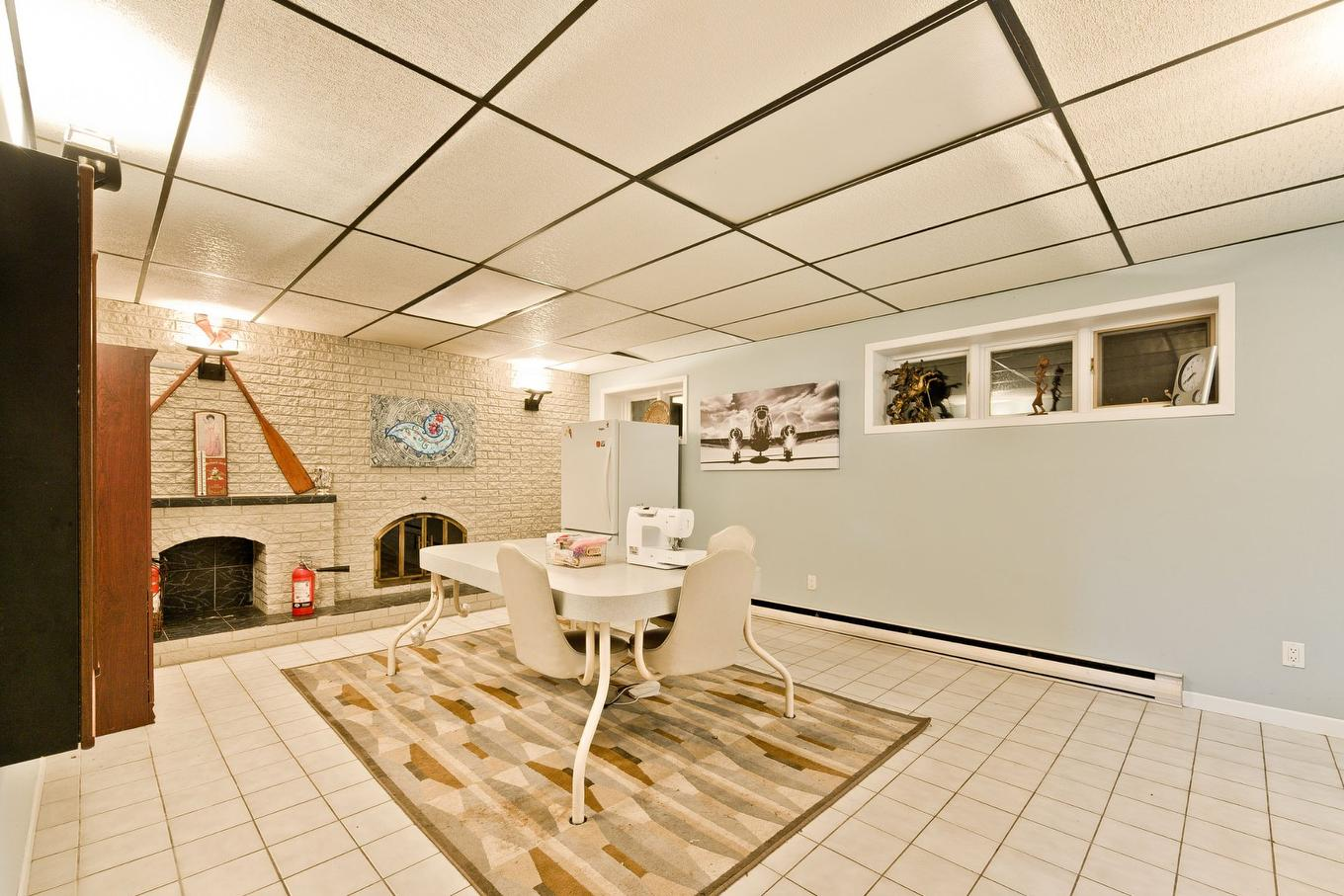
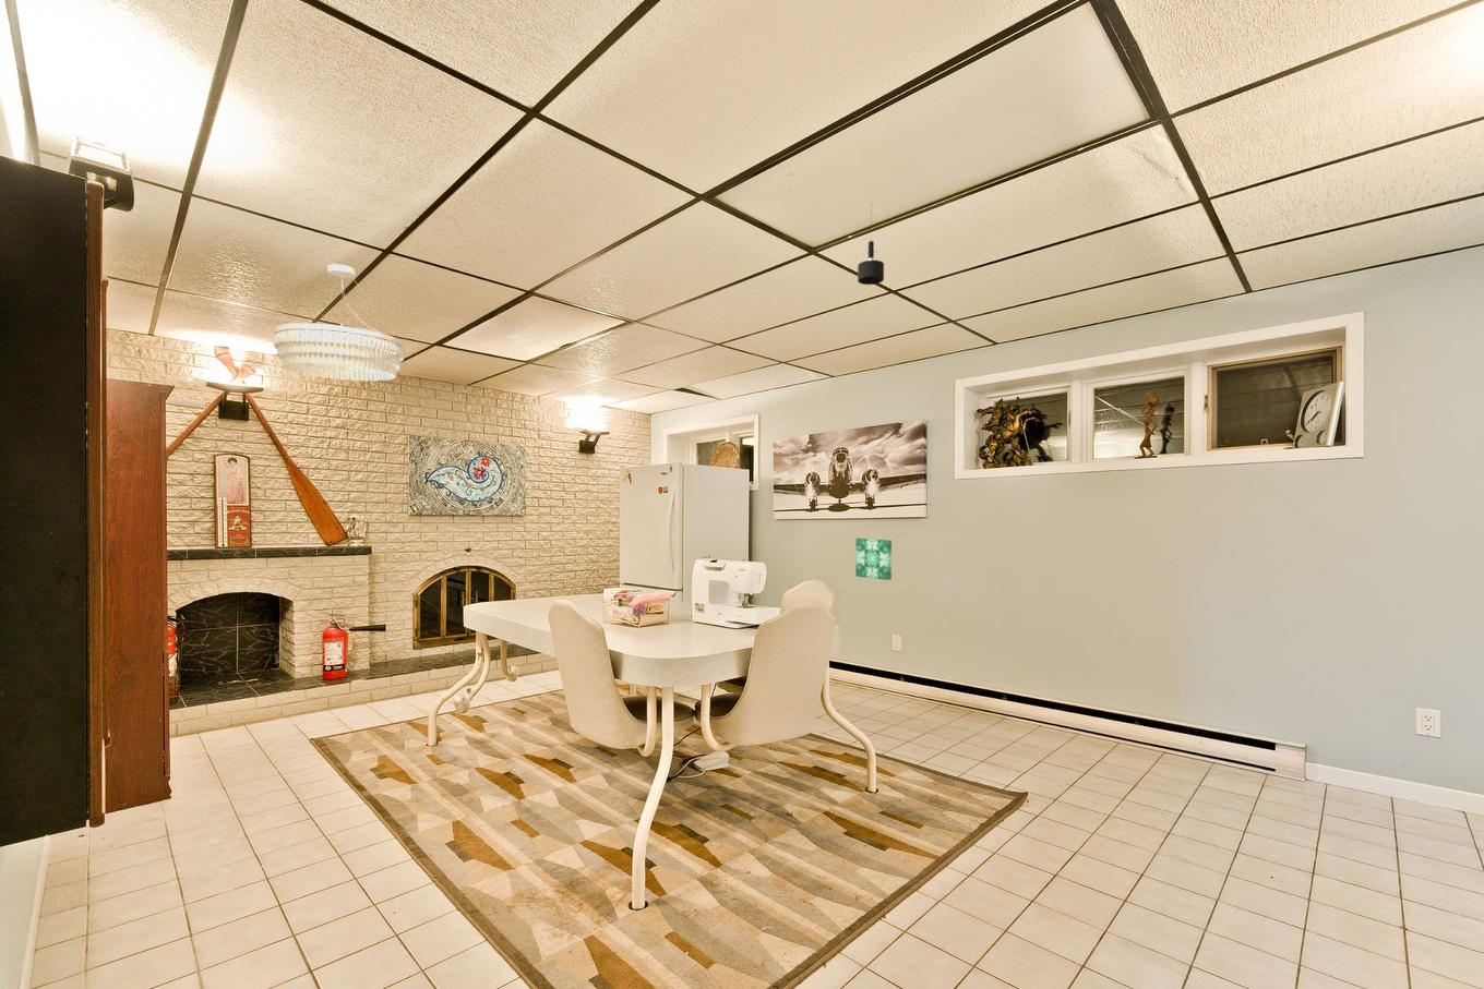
+ chandelier [272,263,406,382]
+ pendant light [857,201,884,286]
+ wall art [855,538,892,582]
